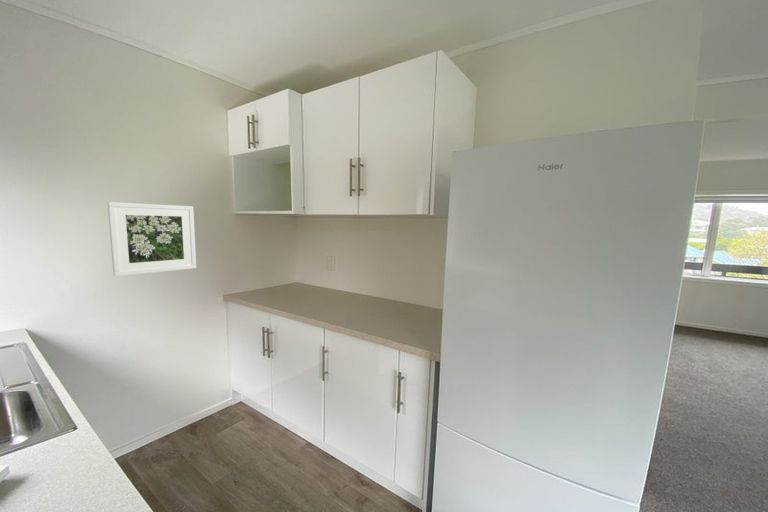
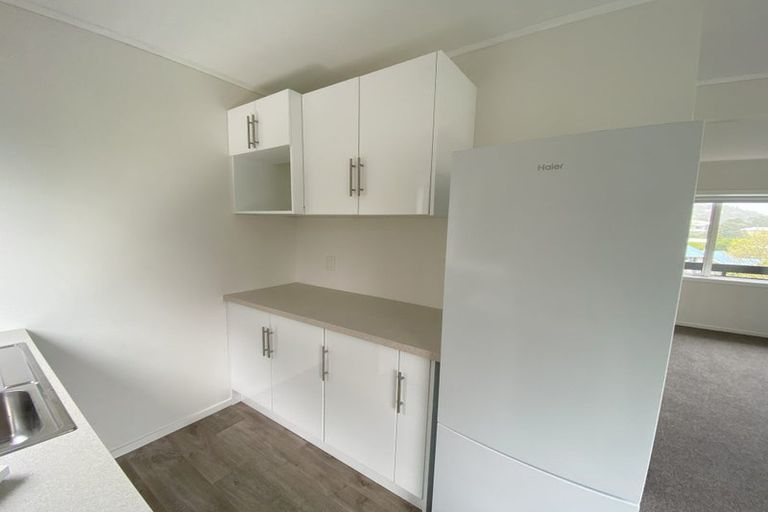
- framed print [106,201,197,277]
